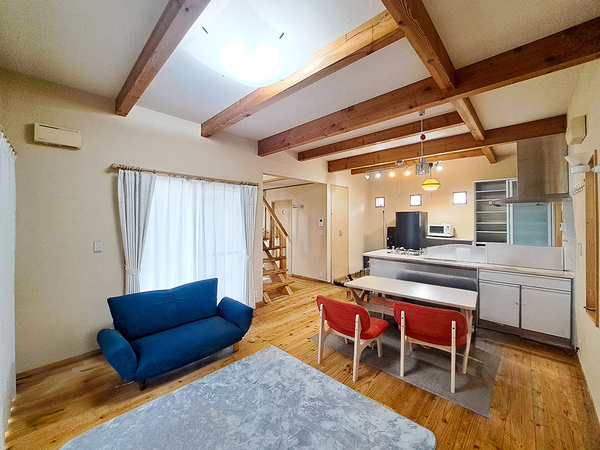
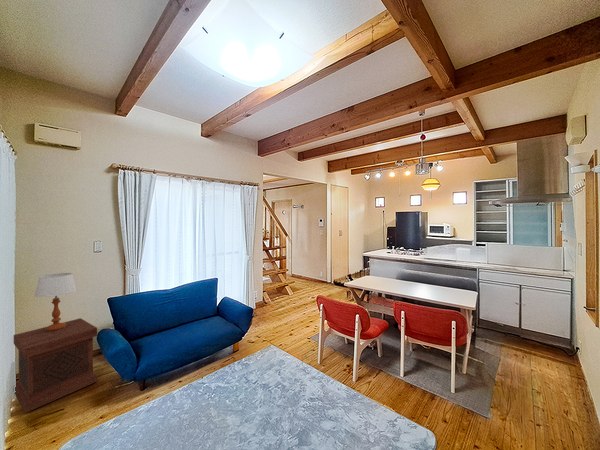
+ table lamp [33,272,77,331]
+ side table [13,317,98,414]
